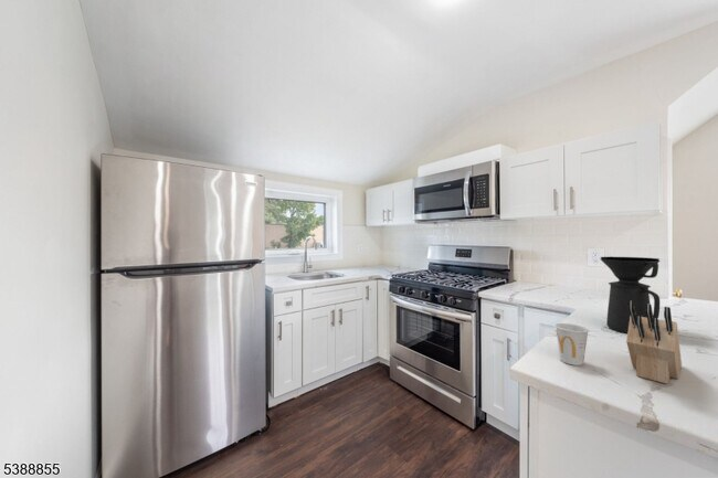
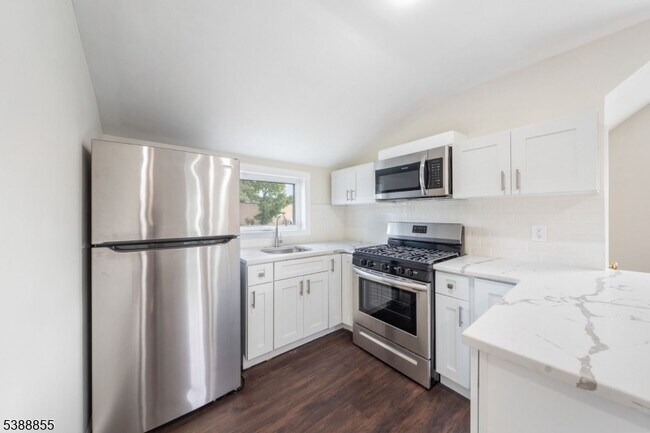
- knife block [625,300,683,385]
- cup [553,322,590,367]
- coffee maker [600,255,661,334]
